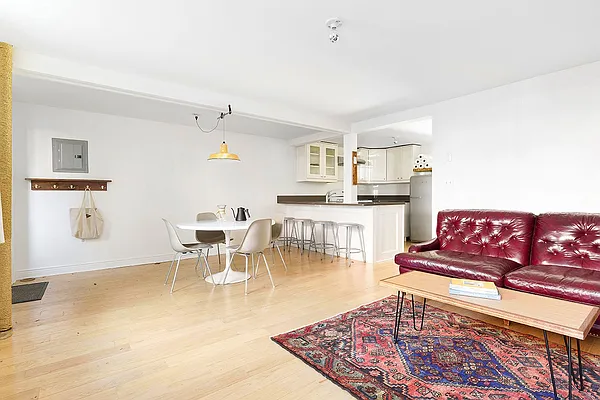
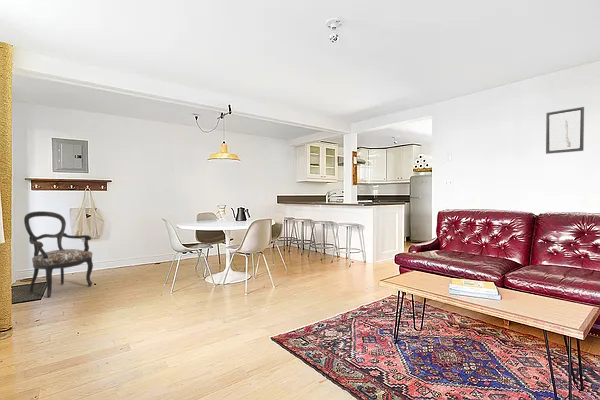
+ wall art [545,106,585,155]
+ armchair [23,210,94,299]
